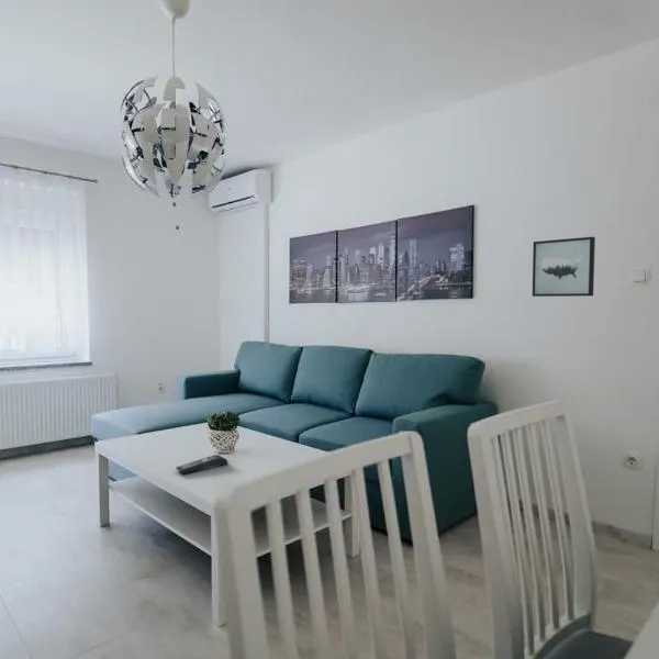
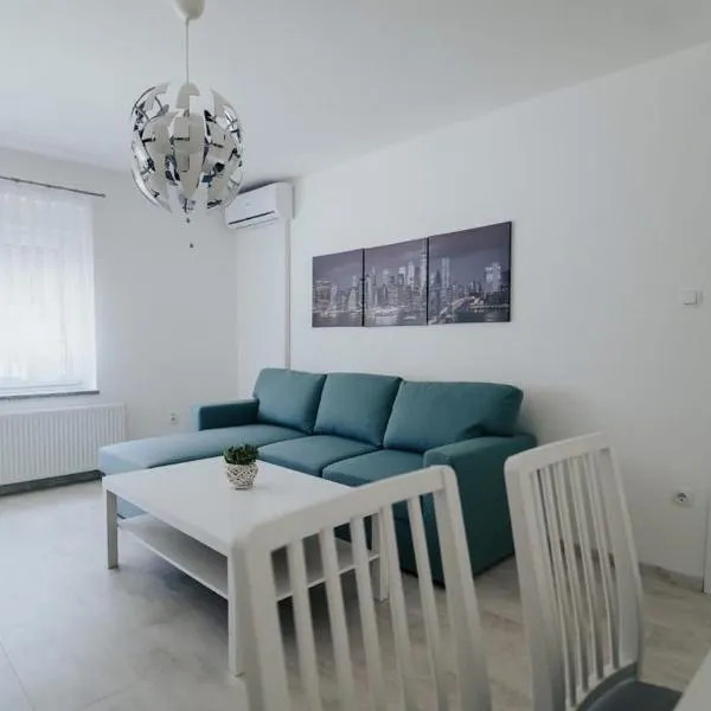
- wall art [532,236,596,298]
- remote control [175,454,230,474]
